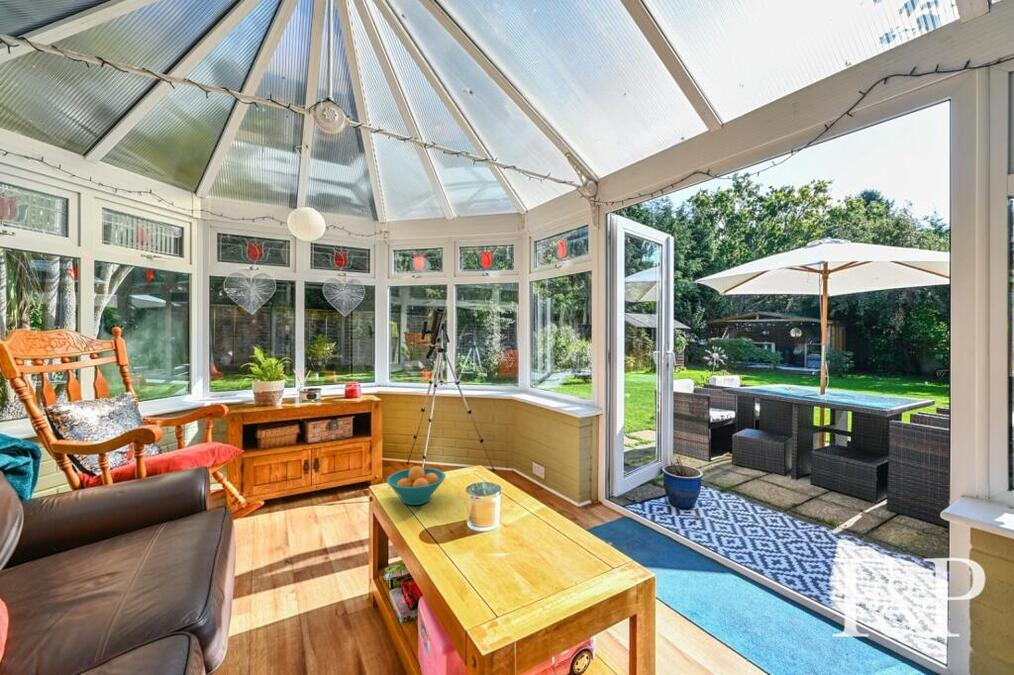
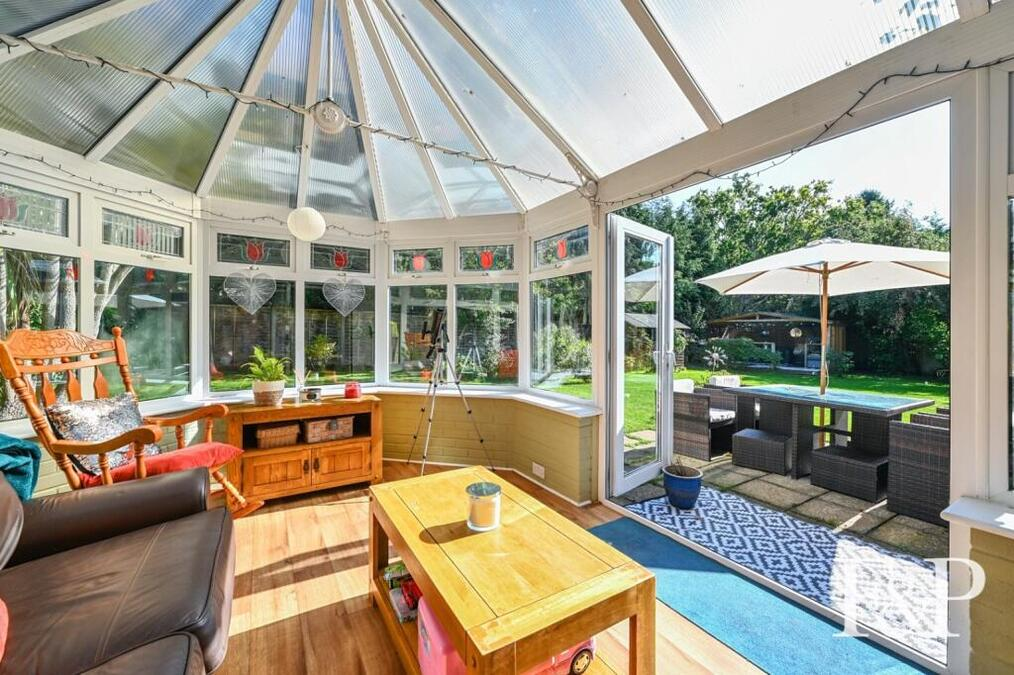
- fruit bowl [386,465,446,506]
